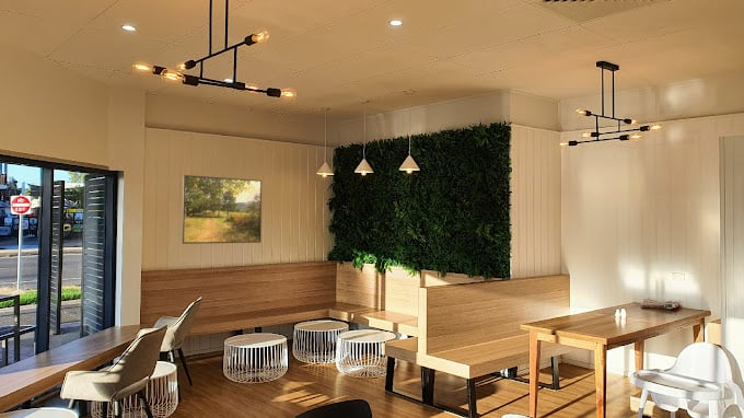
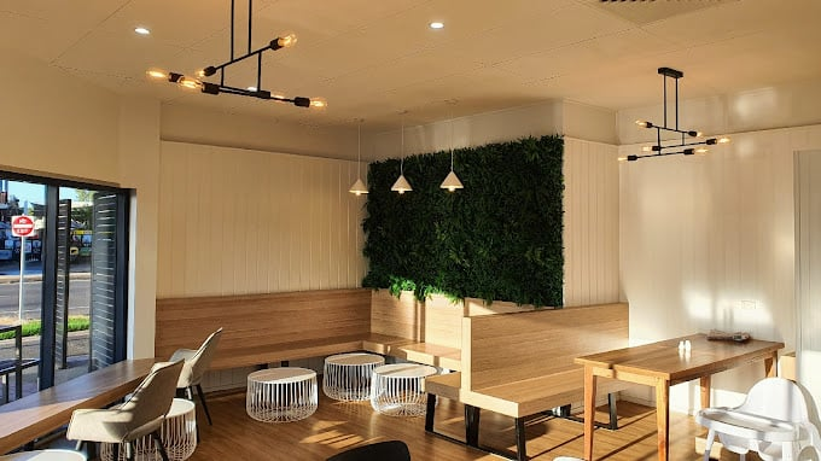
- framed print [181,174,263,245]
